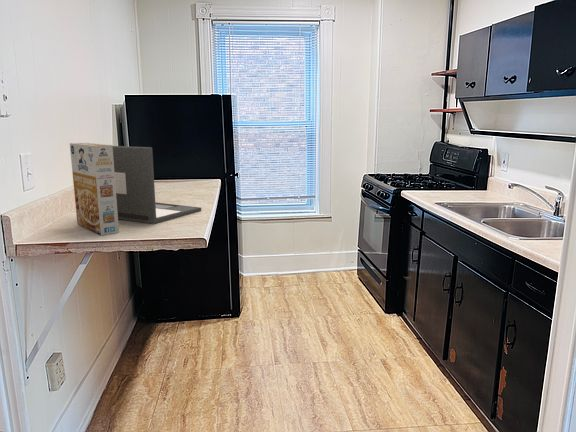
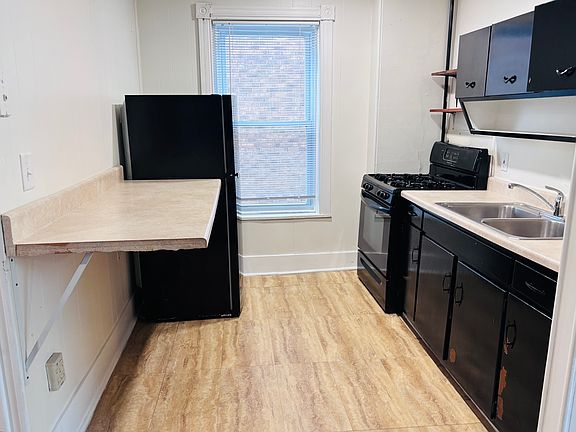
- cereal box [69,142,120,236]
- laptop [112,145,202,225]
